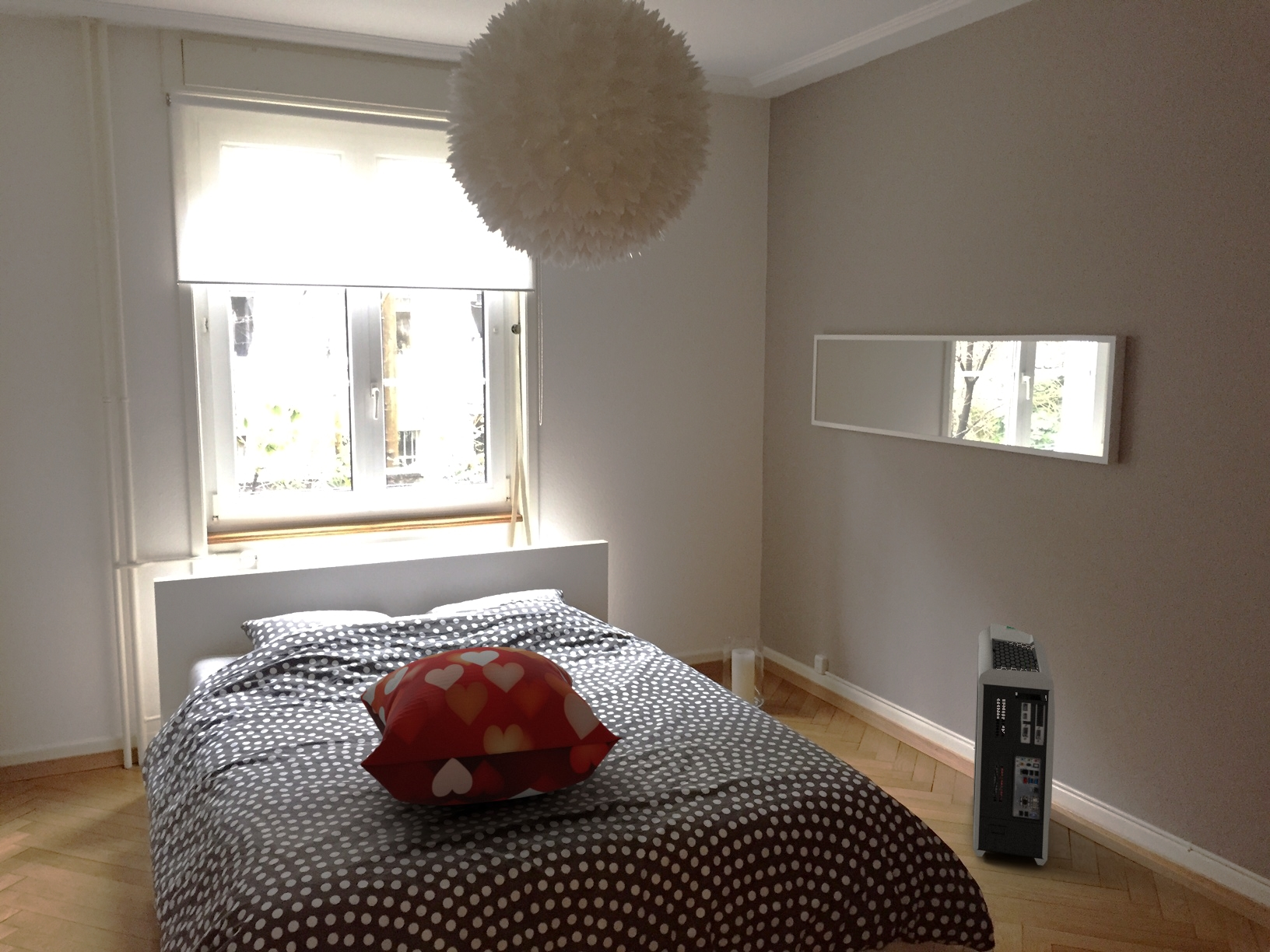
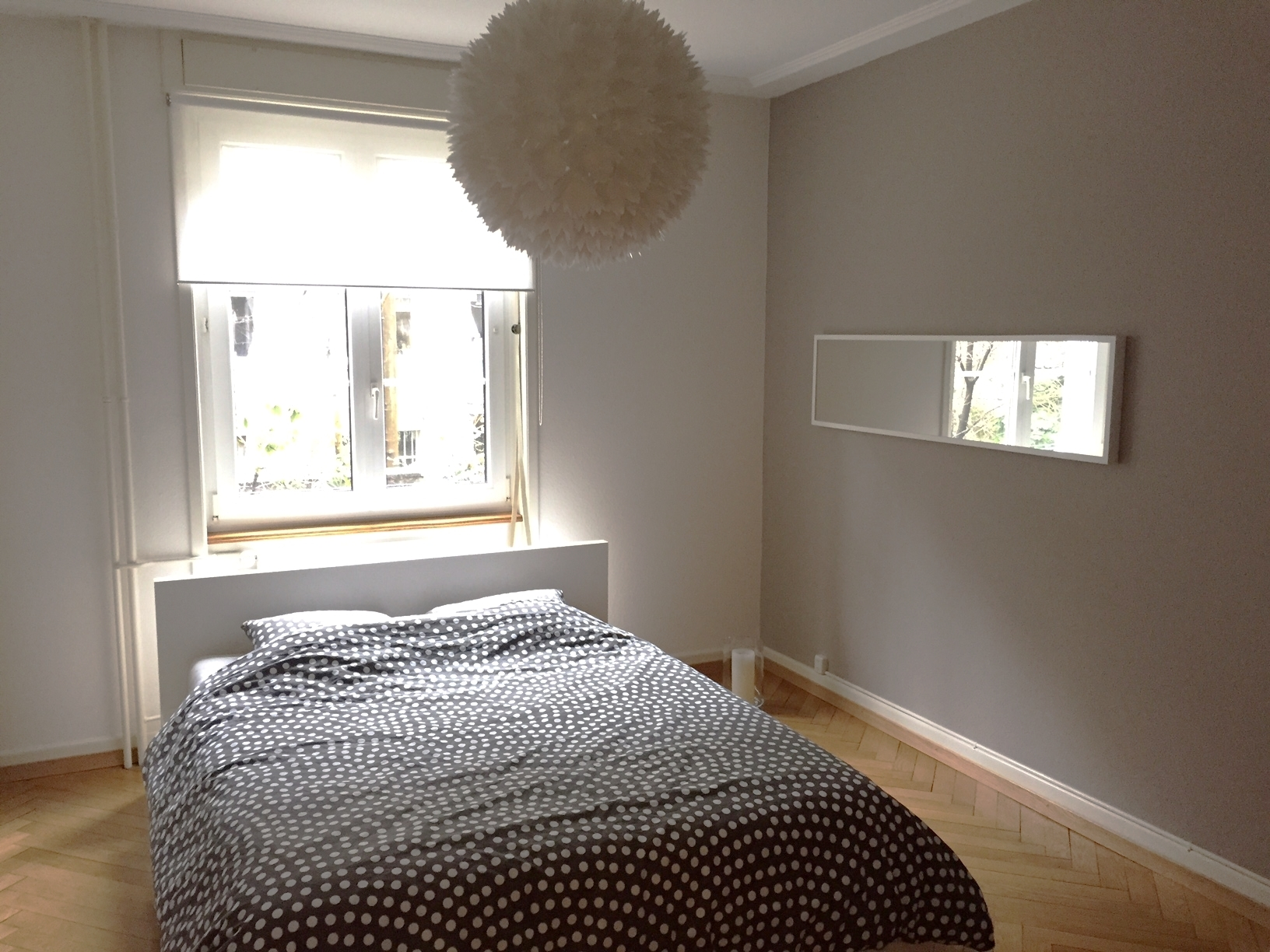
- decorative pillow [360,646,623,806]
- air purifier [972,623,1055,866]
